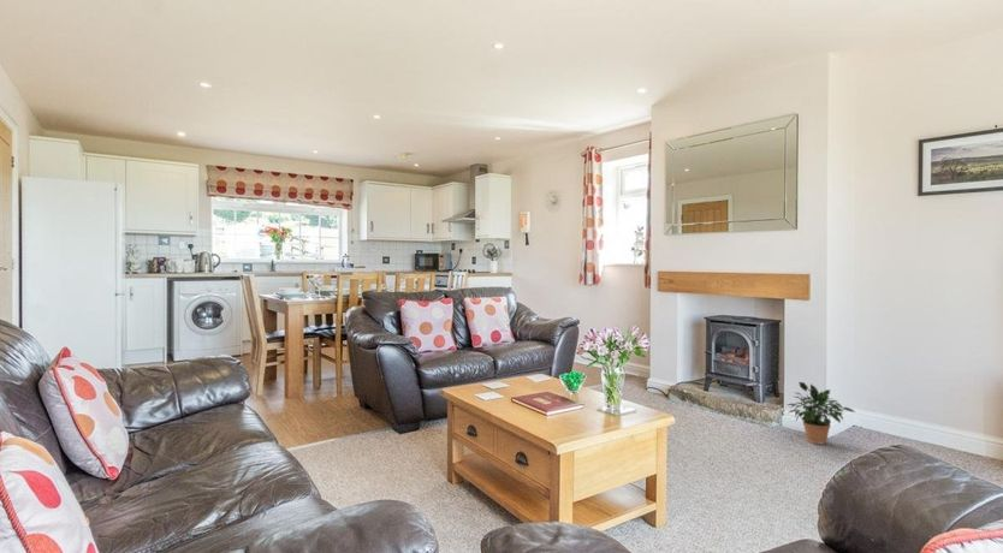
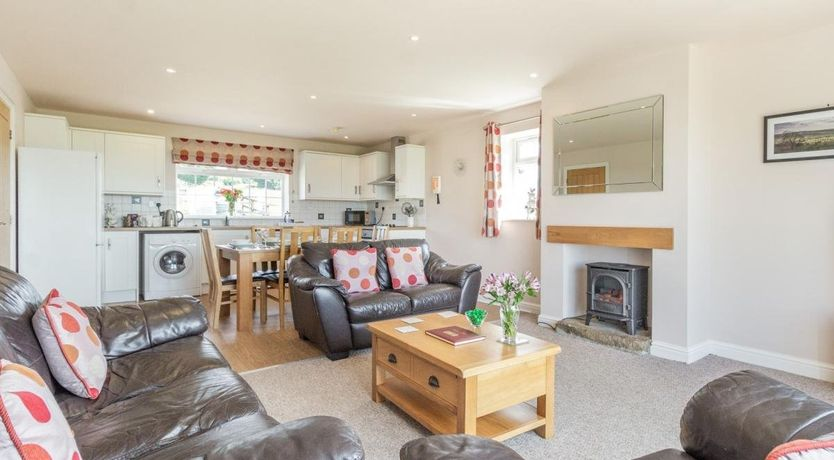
- potted plant [783,381,856,446]
